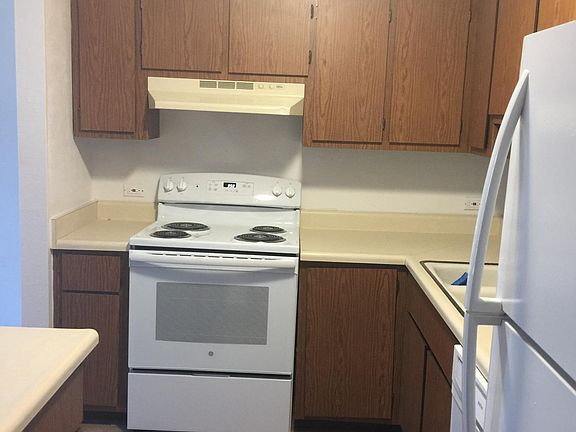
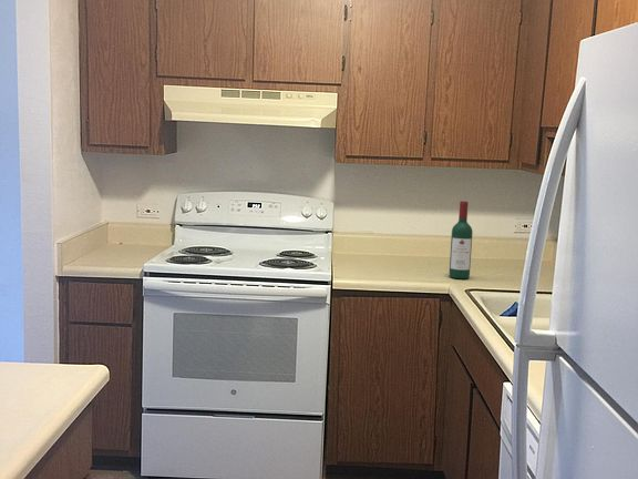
+ wine bottle [449,201,473,279]
